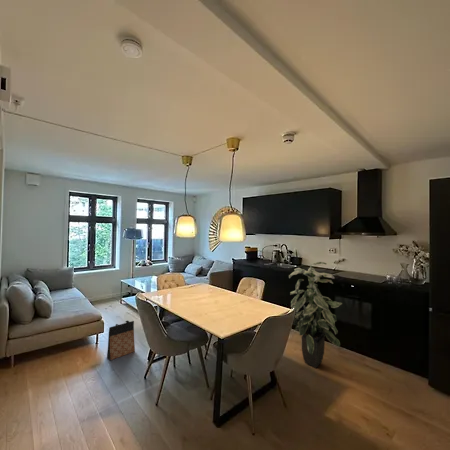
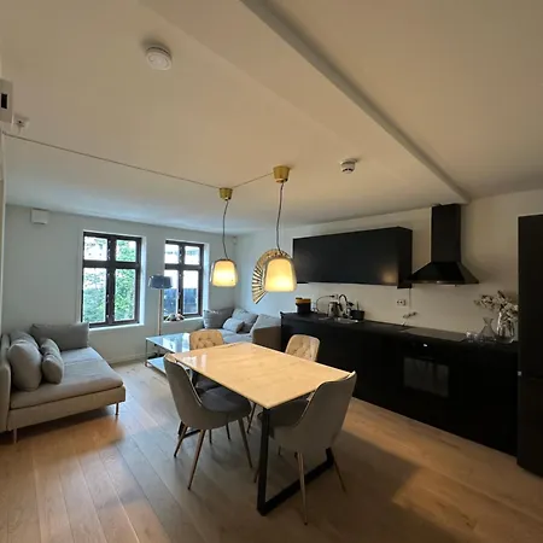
- indoor plant [288,261,343,369]
- bag [106,320,136,361]
